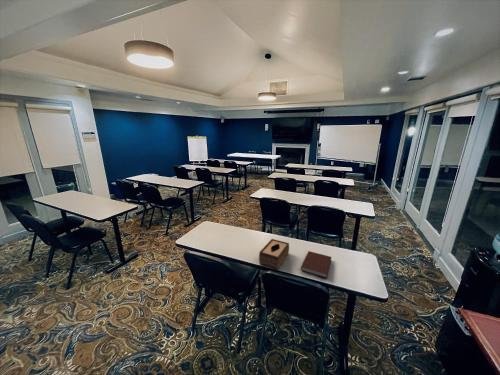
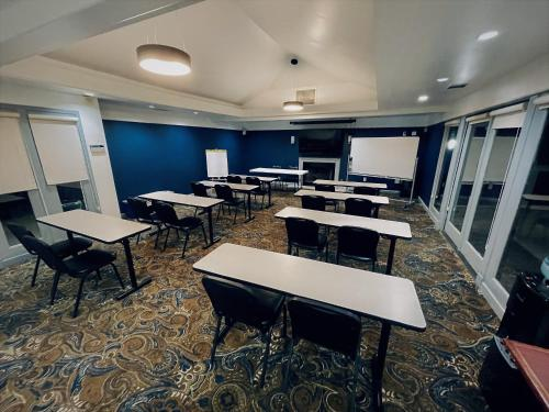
- notebook [300,250,332,279]
- tissue box [258,238,290,270]
